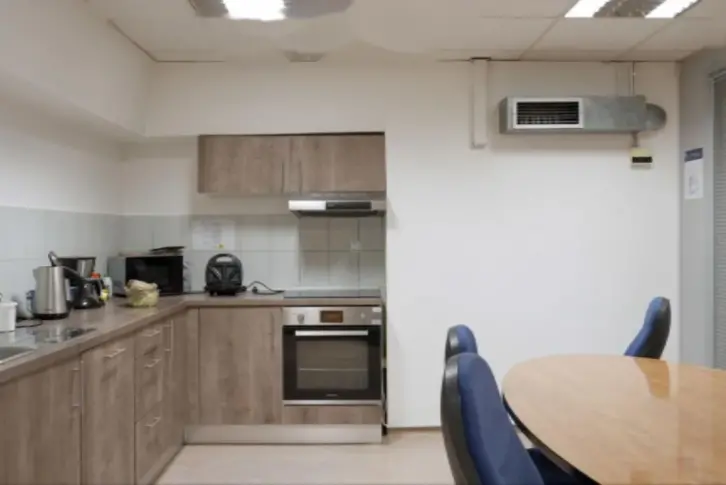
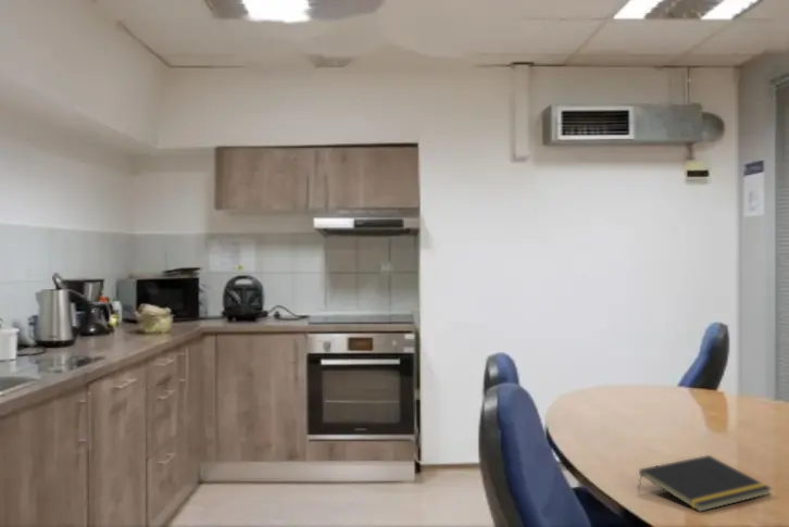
+ notepad [637,454,773,513]
